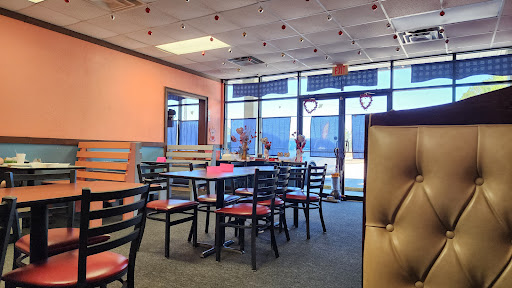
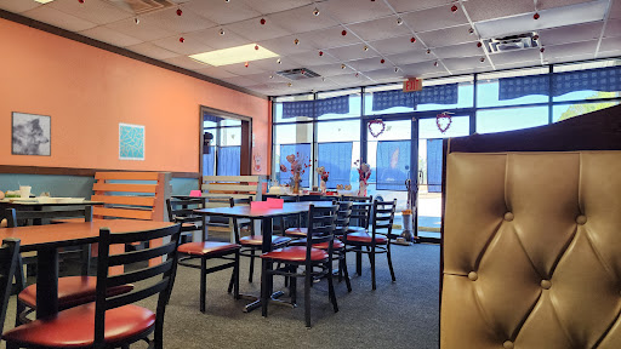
+ wall art [10,110,52,158]
+ wall art [118,121,146,162]
